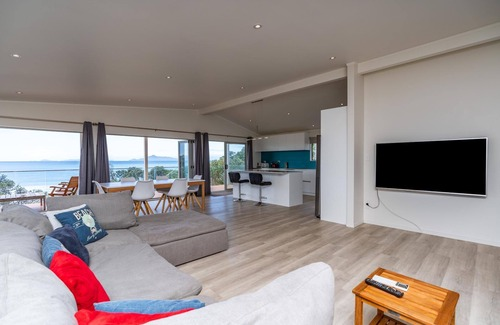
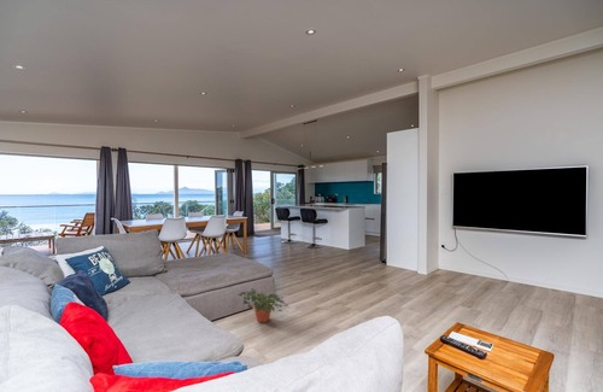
+ potted plant [236,287,288,323]
